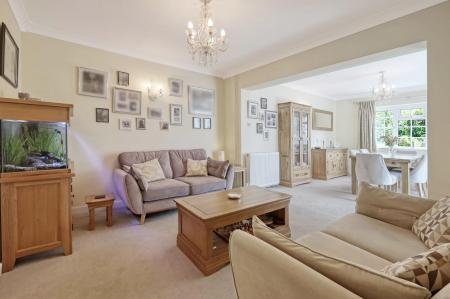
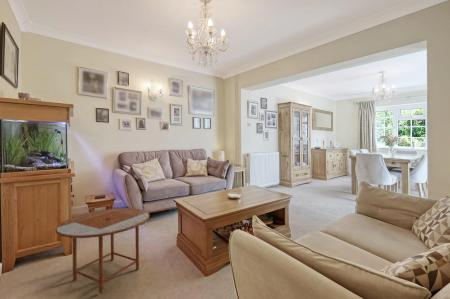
+ side table [54,207,151,294]
